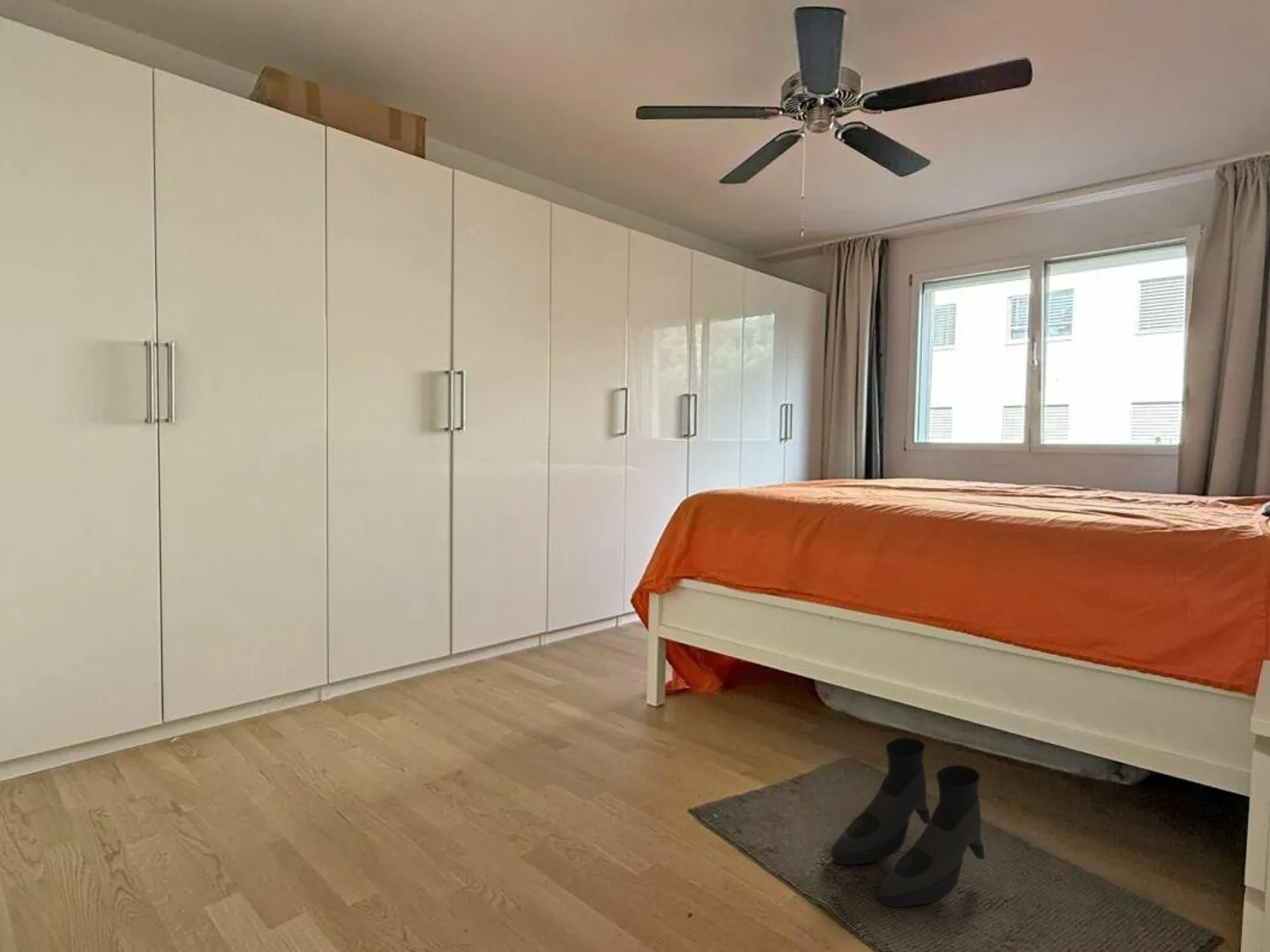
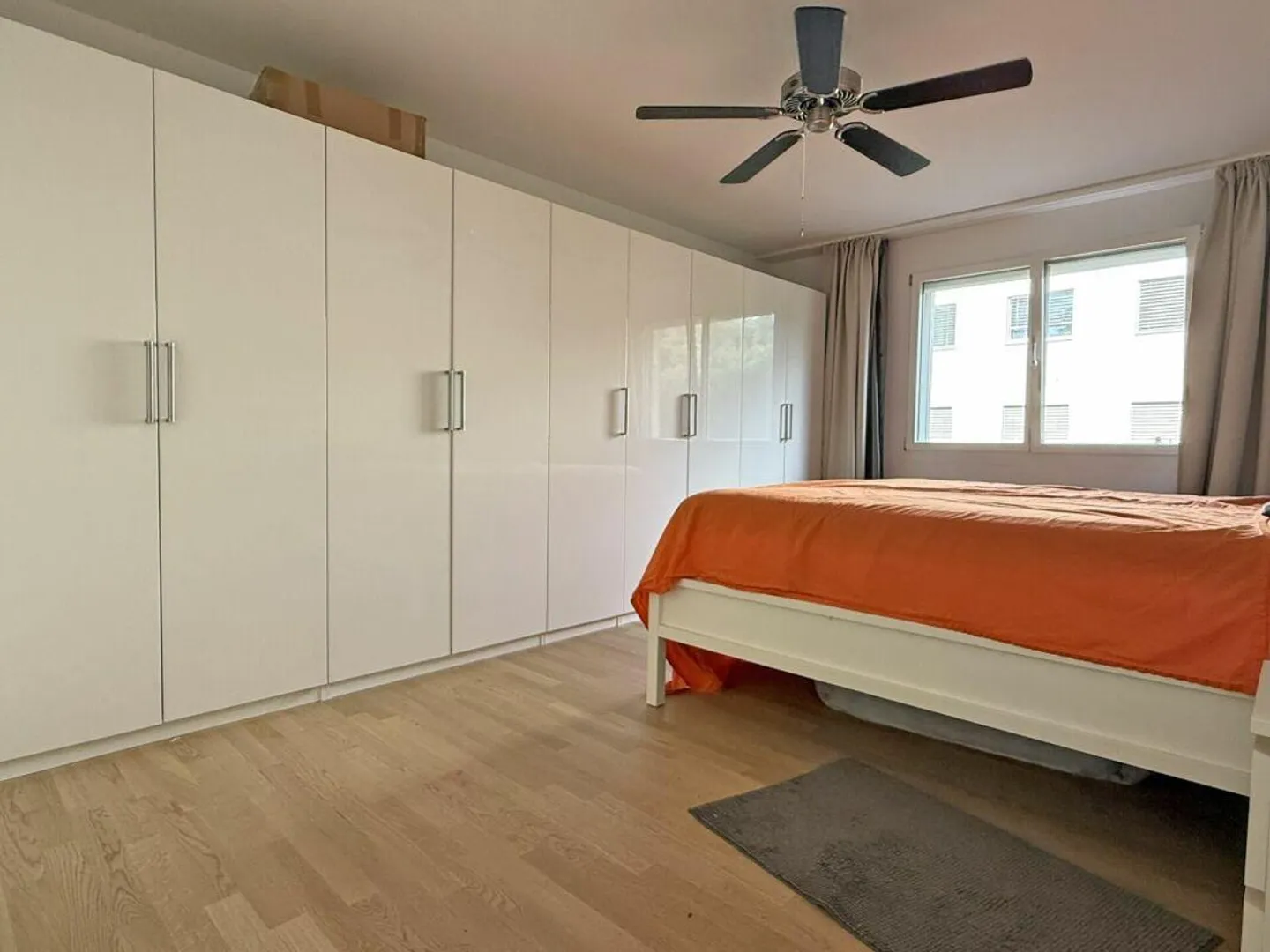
- boots [830,737,986,908]
